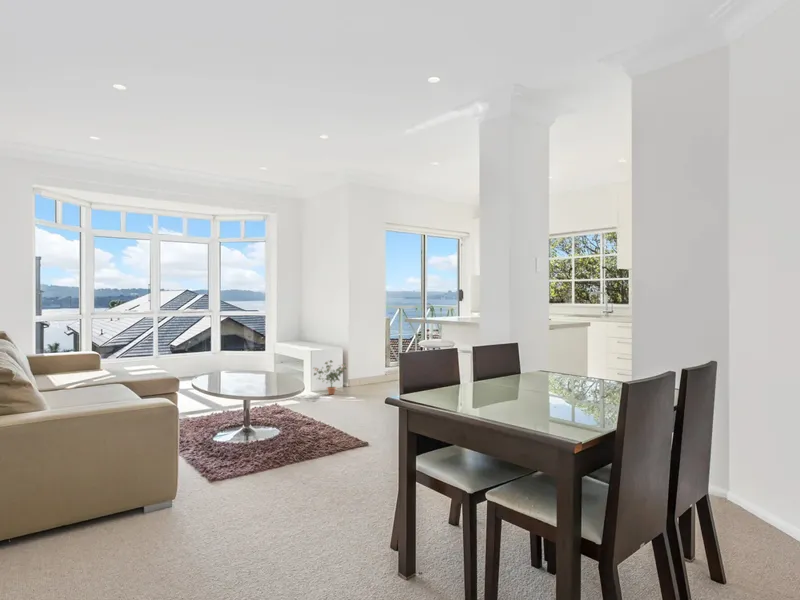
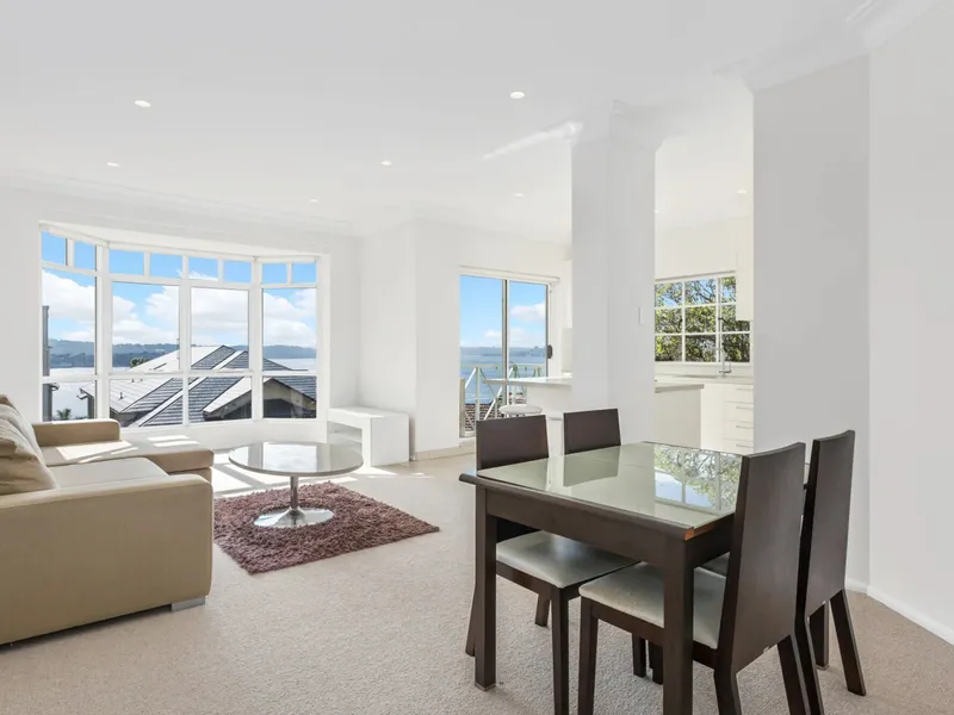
- potted plant [312,359,348,395]
